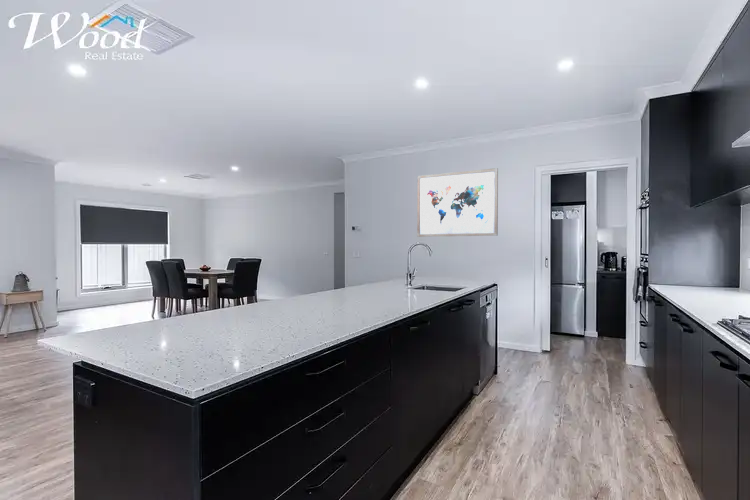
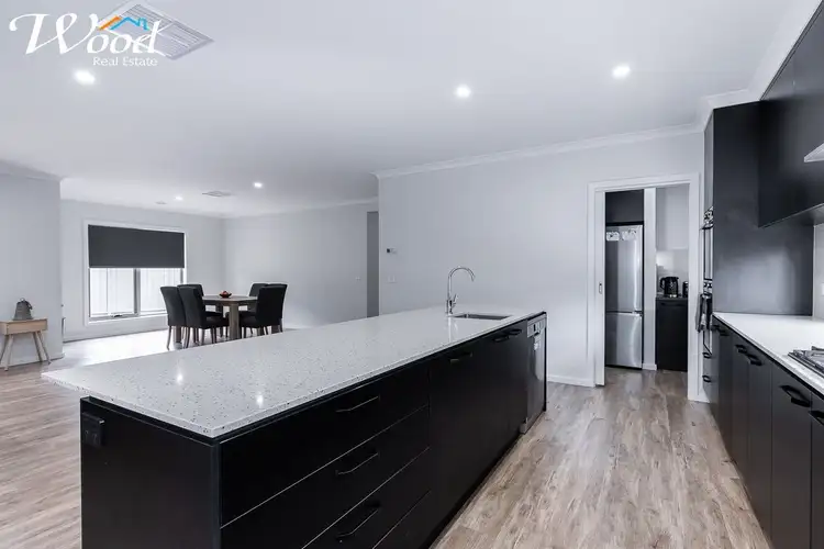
- wall art [416,167,499,238]
